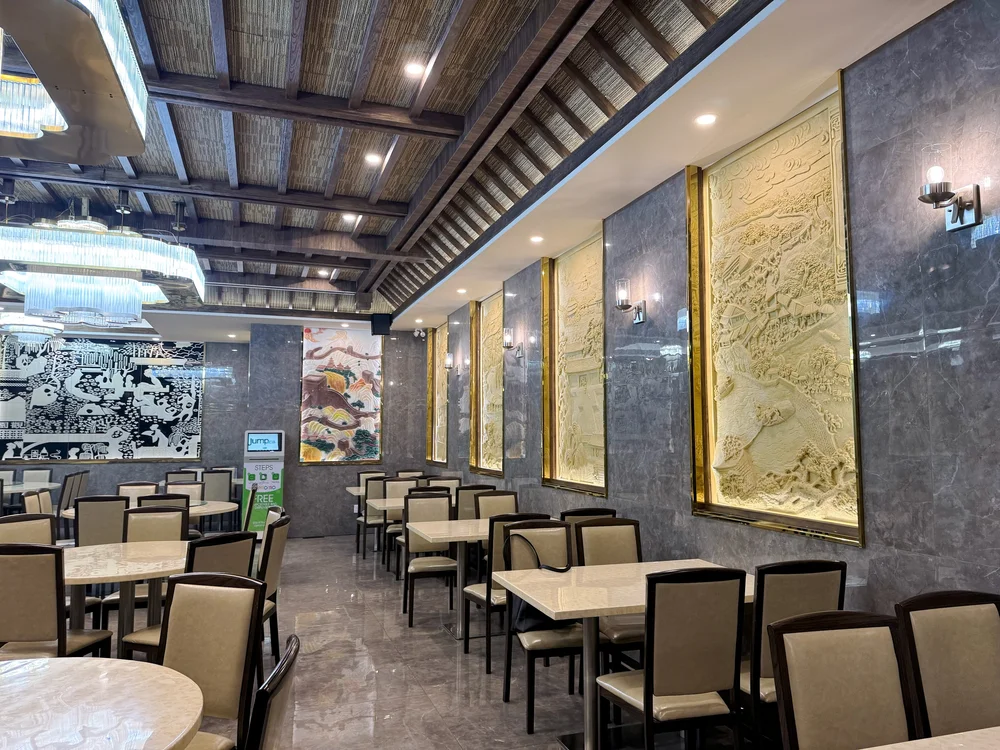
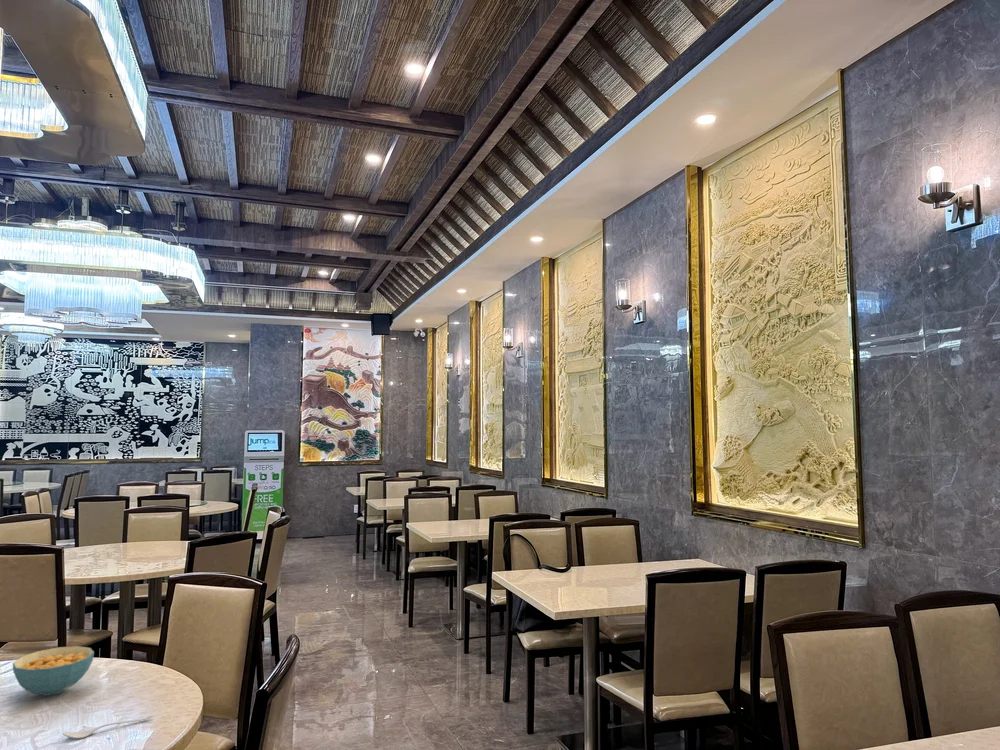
+ cereal bowl [12,645,95,697]
+ spoon [62,714,154,740]
